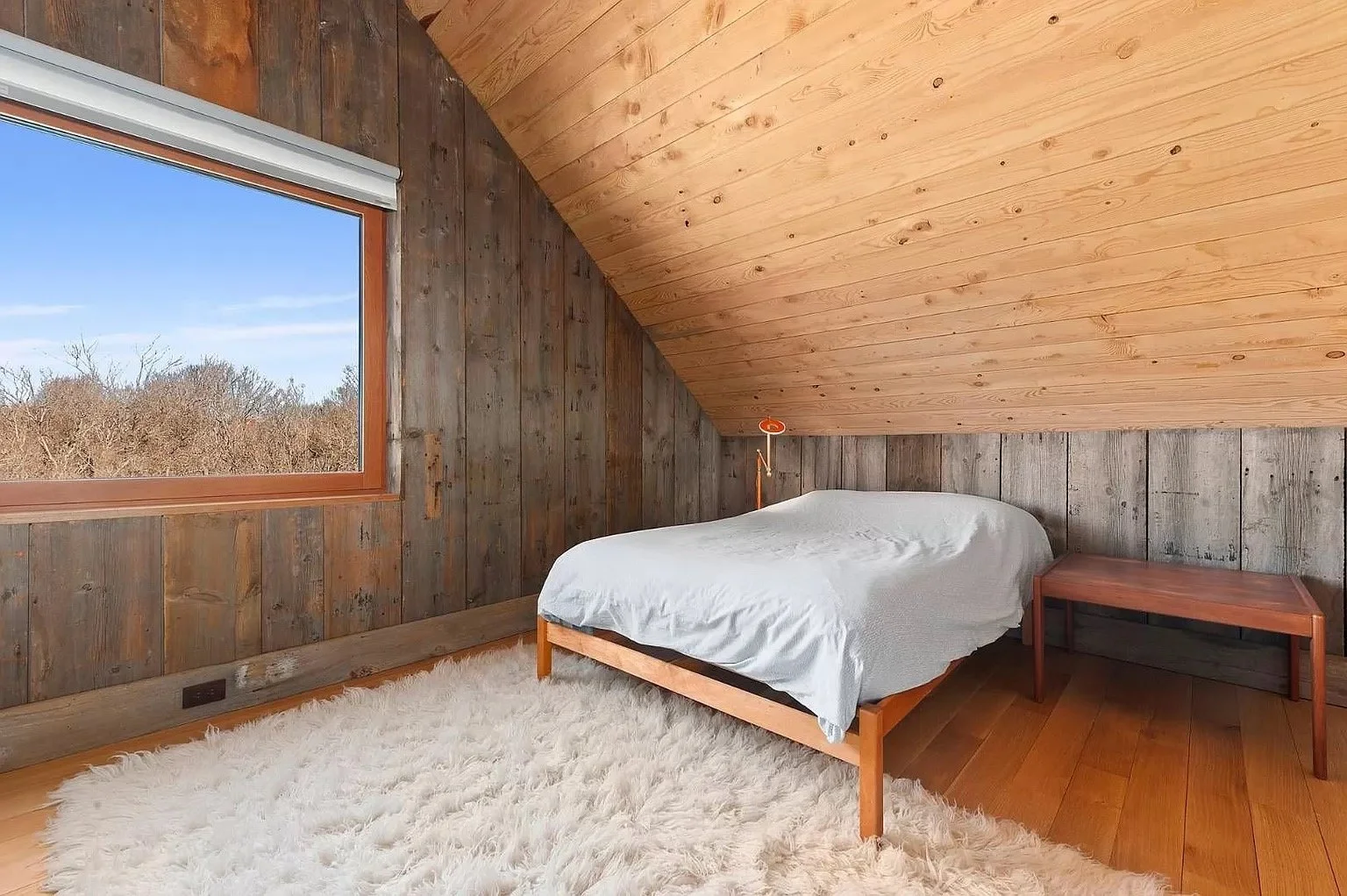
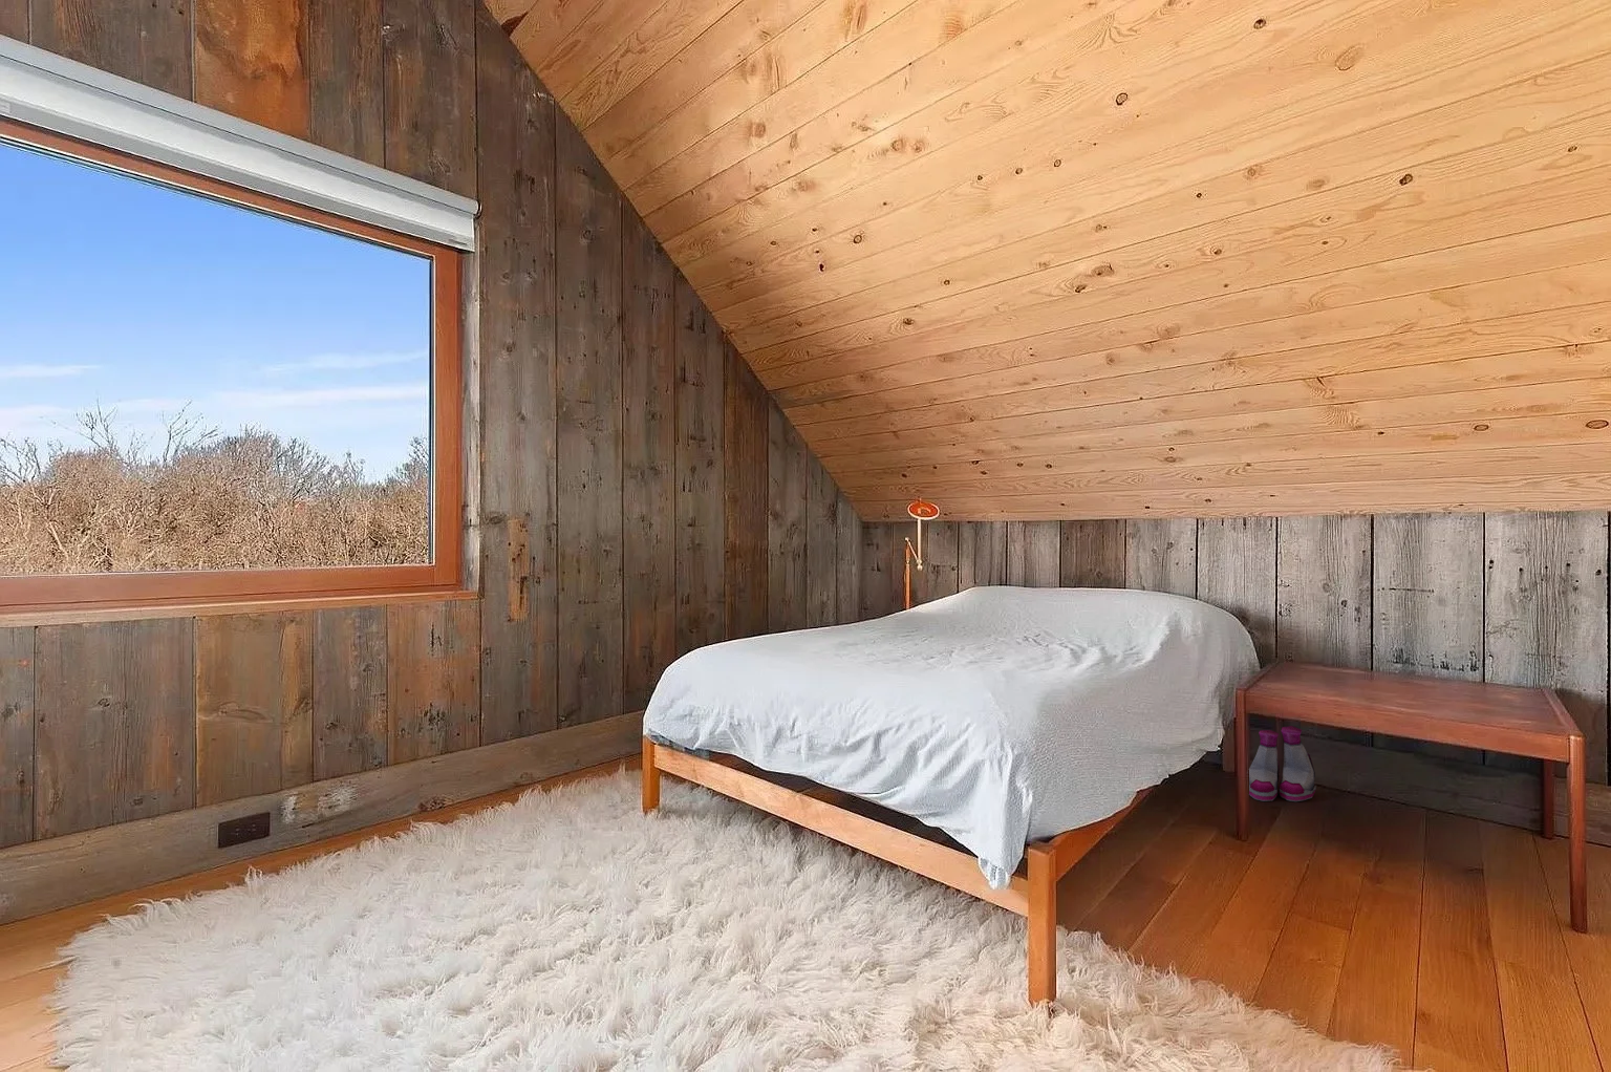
+ boots [1249,725,1317,803]
